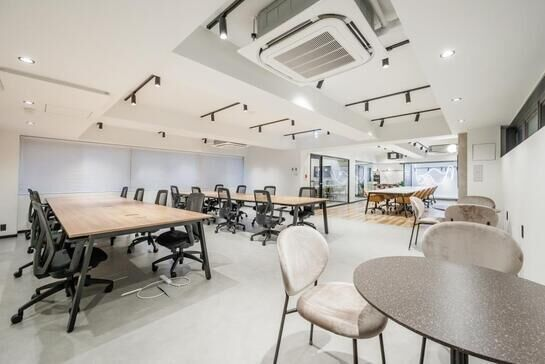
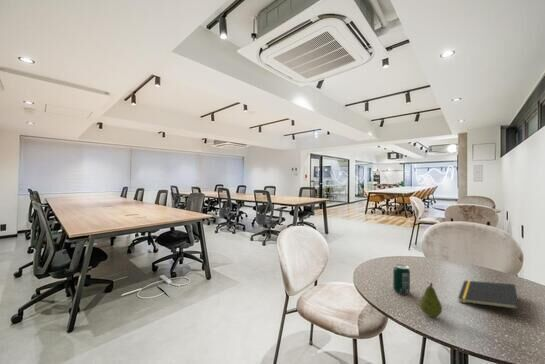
+ beverage can [392,263,411,295]
+ notepad [457,280,520,310]
+ fruit [419,282,443,318]
